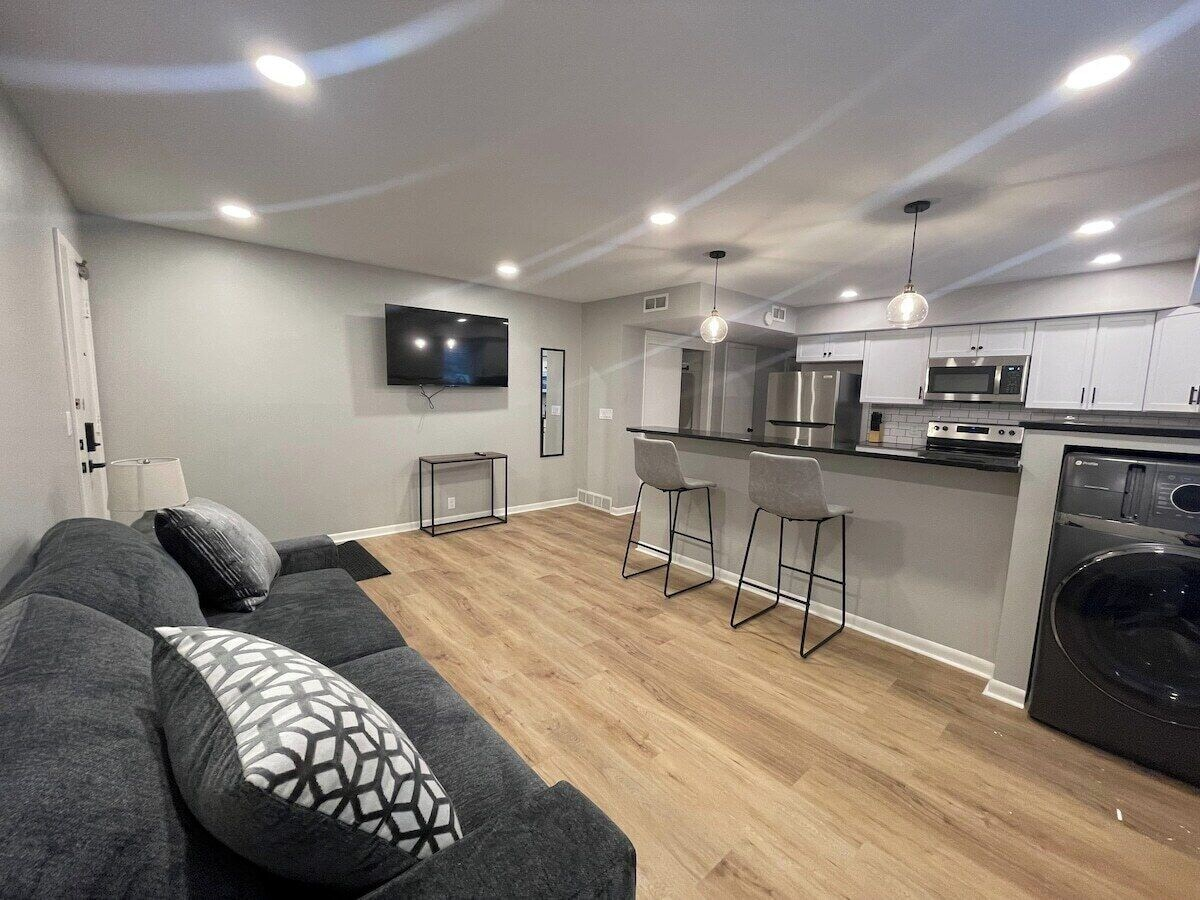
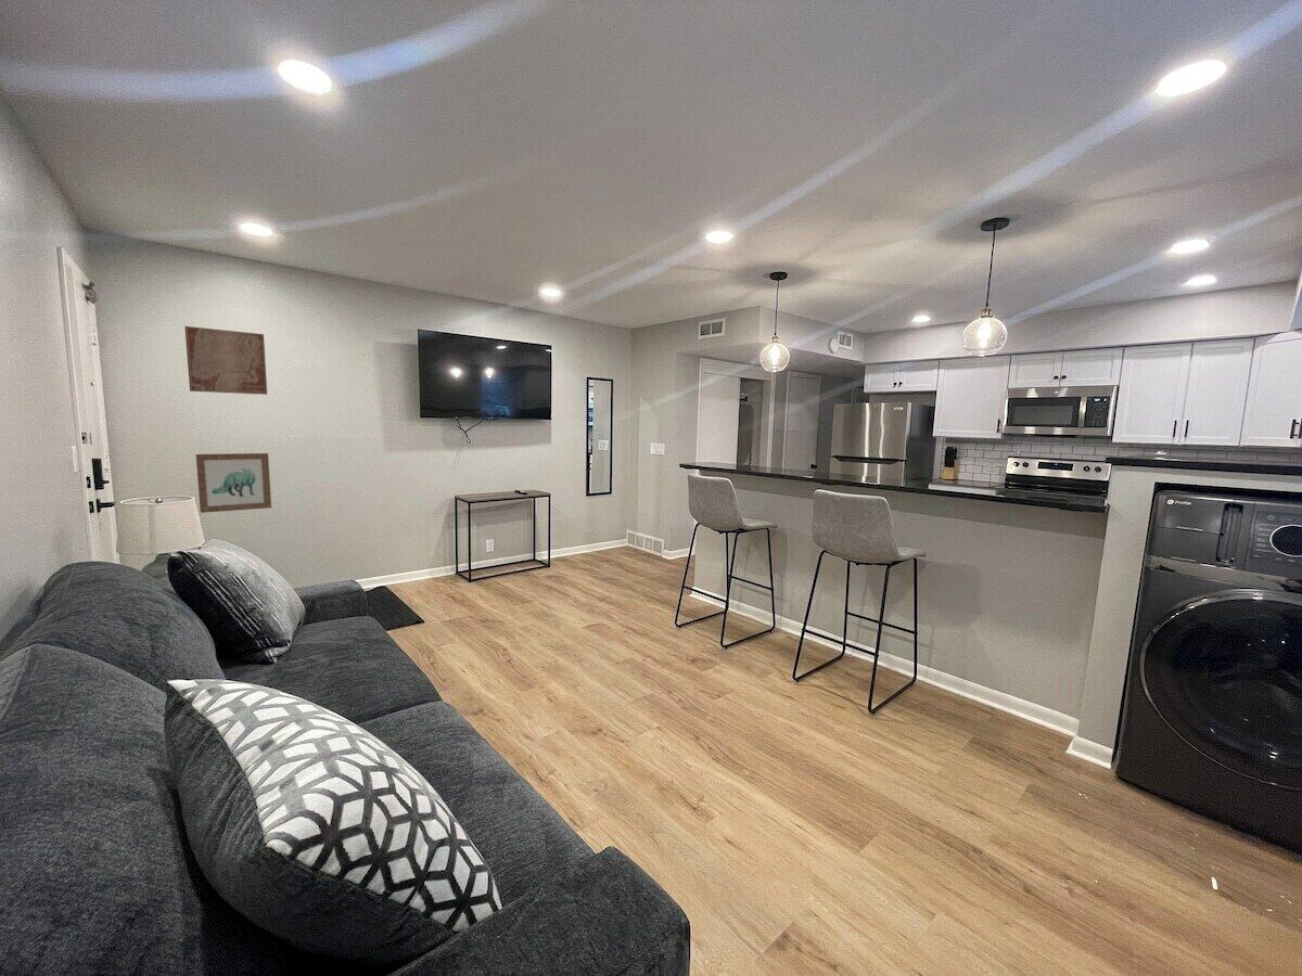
+ wall art [183,325,268,396]
+ wall art [195,452,272,514]
